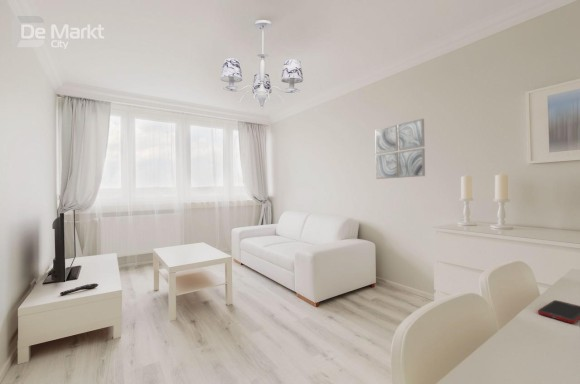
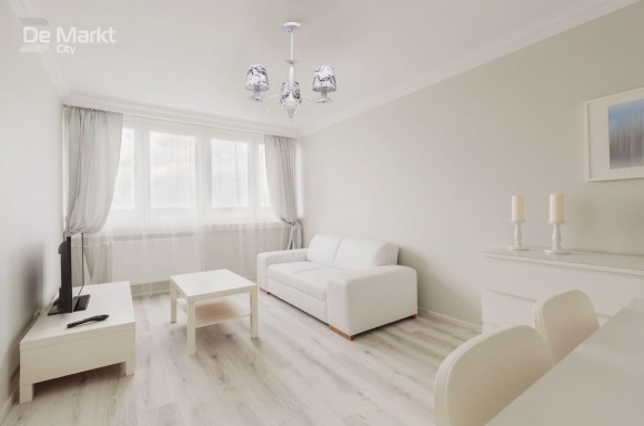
- cell phone [537,299,580,324]
- wall art [374,118,426,180]
